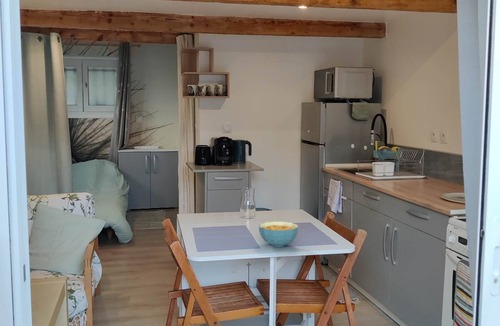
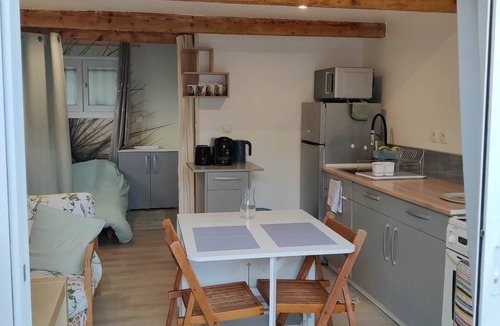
- cereal bowl [258,221,299,248]
